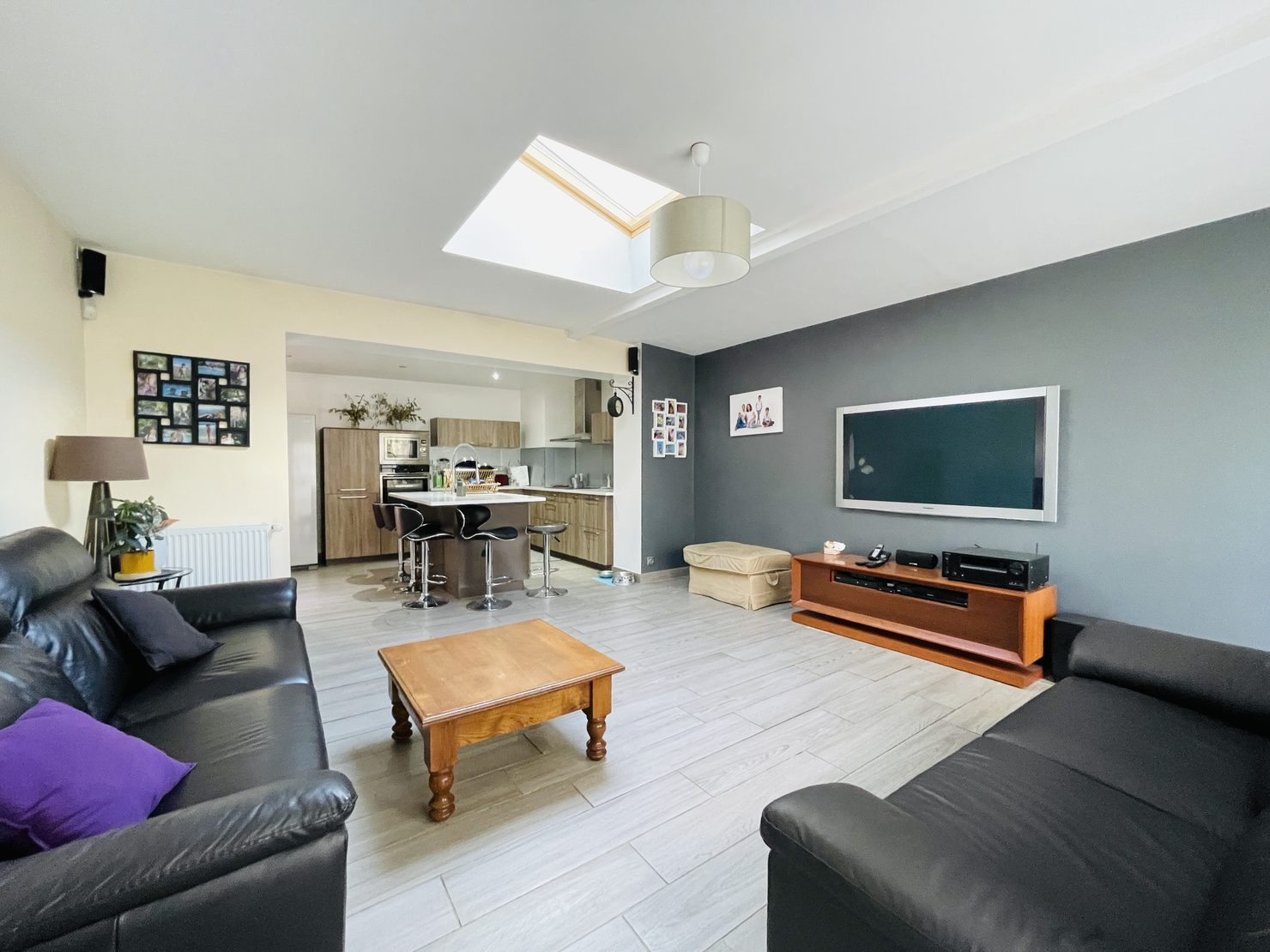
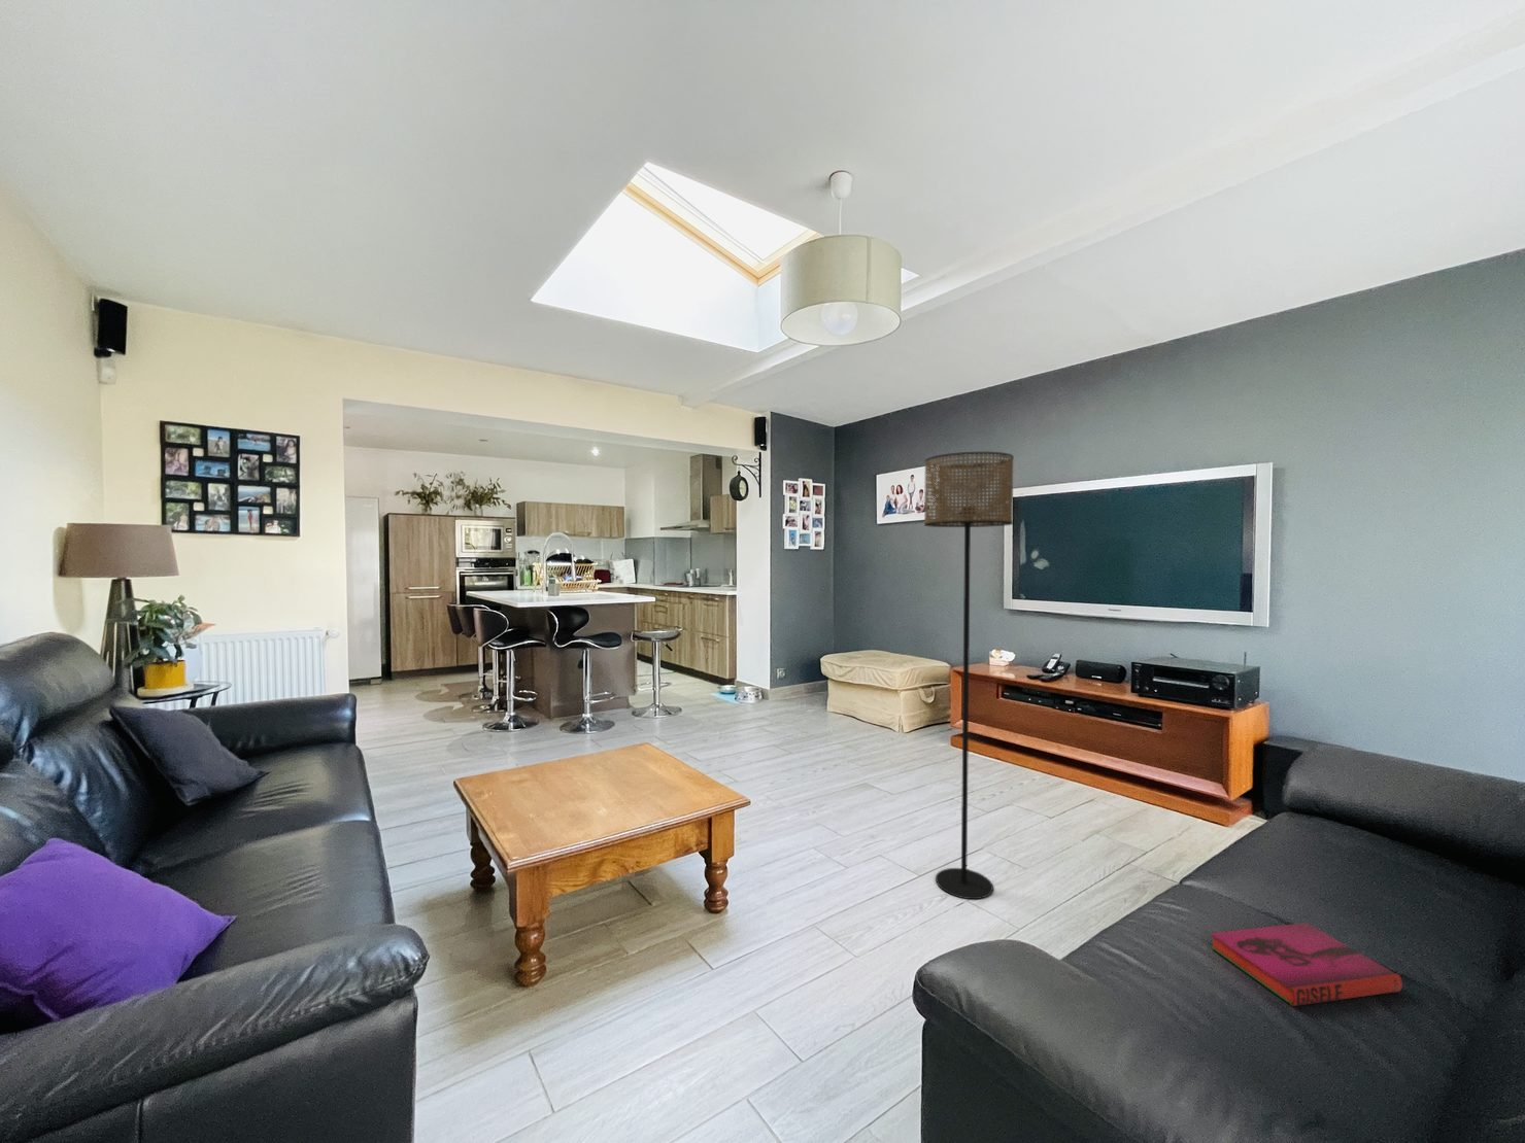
+ floor lamp [923,451,1015,900]
+ hardback book [1209,922,1404,1007]
